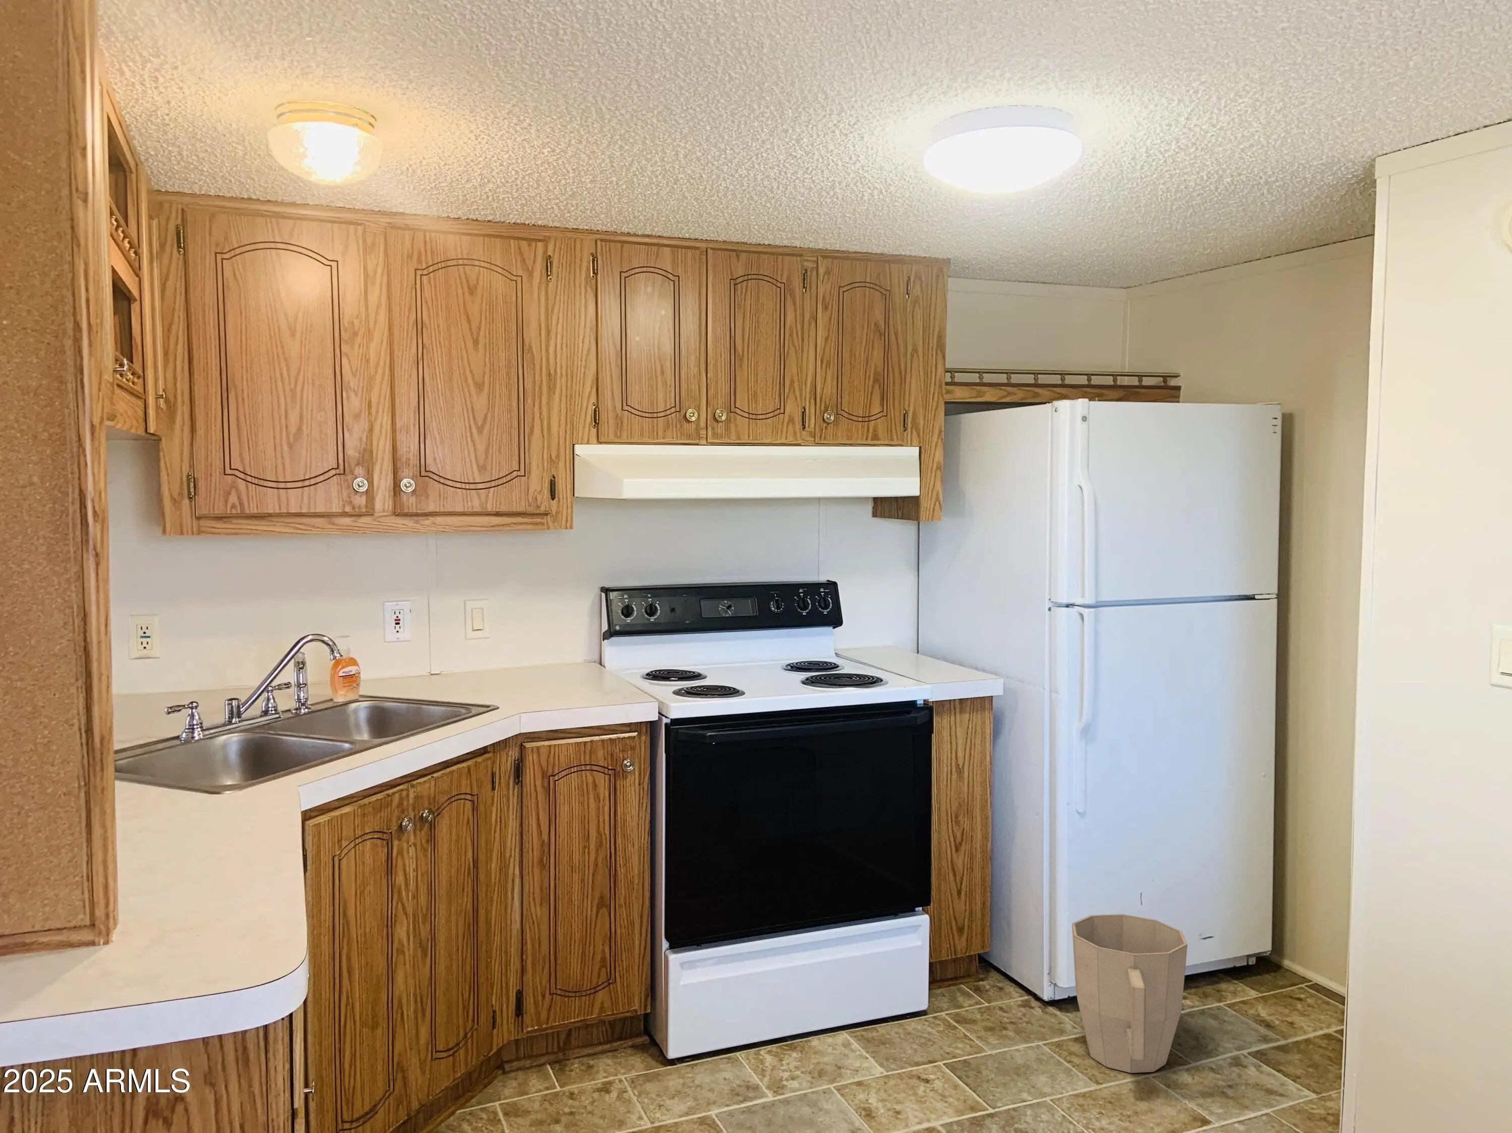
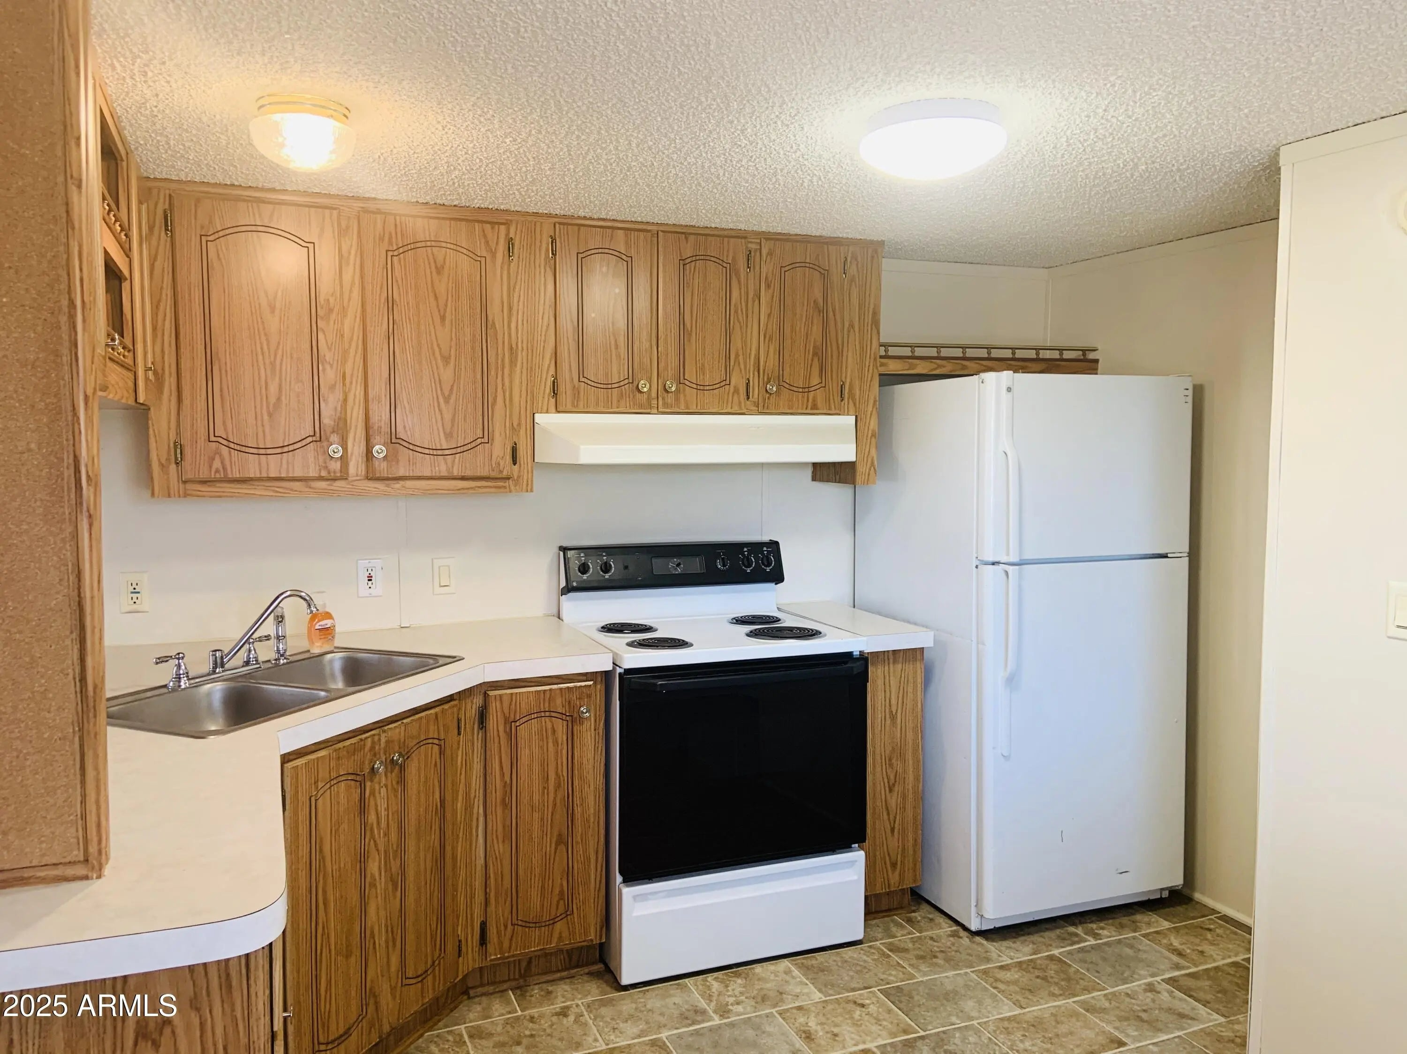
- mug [1071,914,1188,1073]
